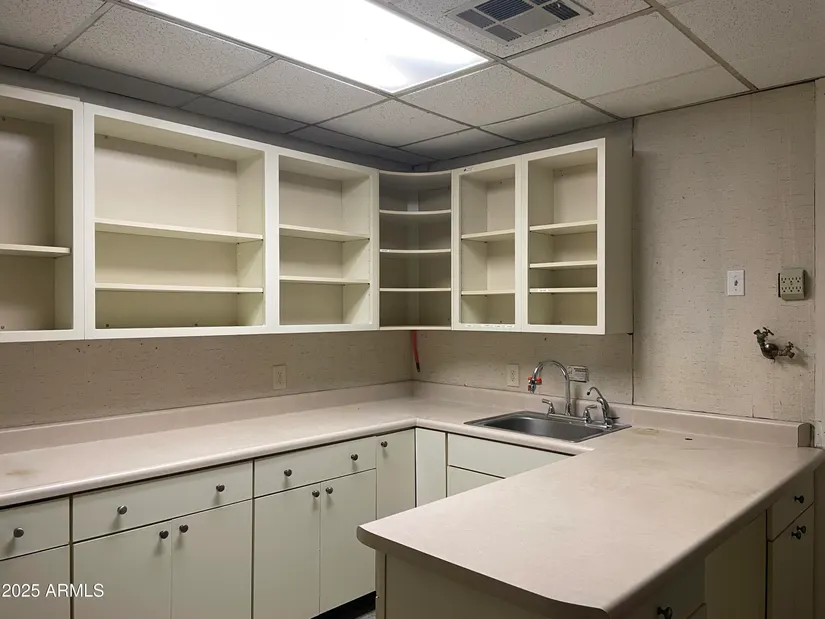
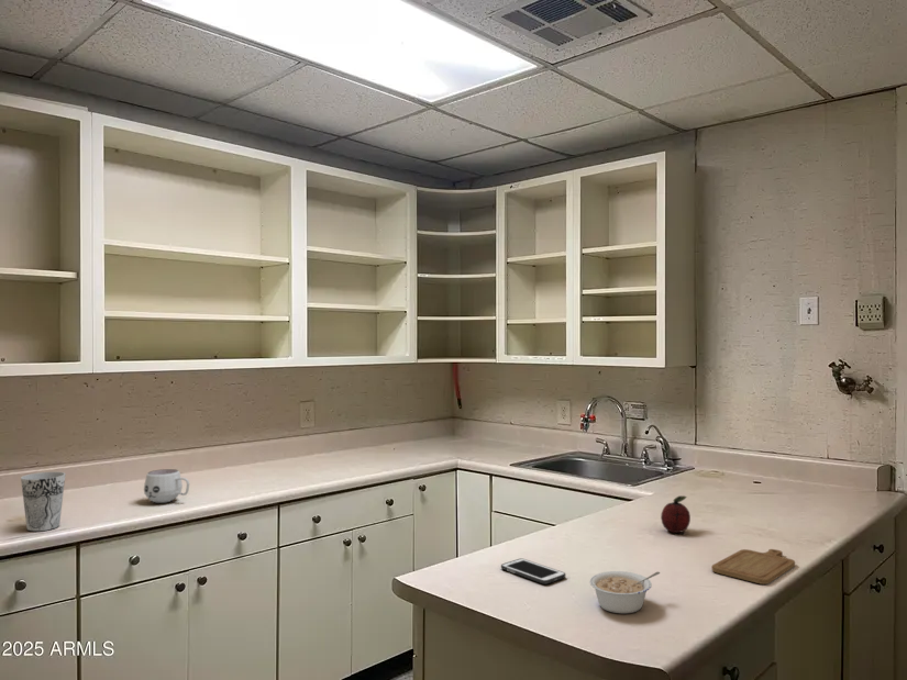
+ mug [143,468,190,504]
+ chopping board [711,548,796,586]
+ cell phone [500,557,566,586]
+ fruit [660,494,692,534]
+ cup [20,471,67,533]
+ legume [588,570,661,614]
